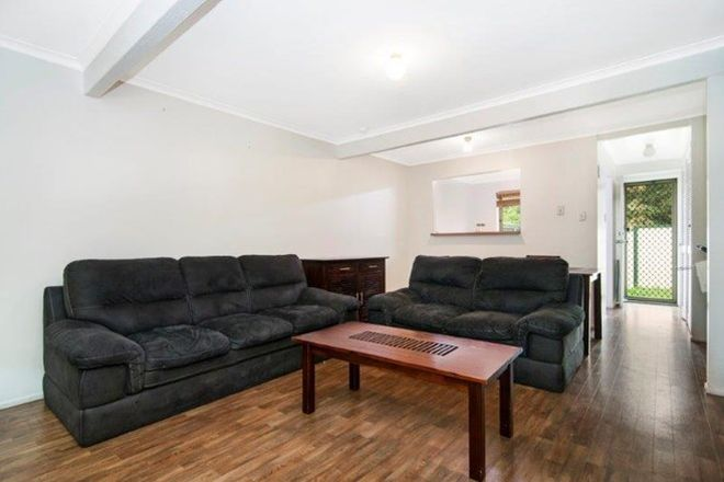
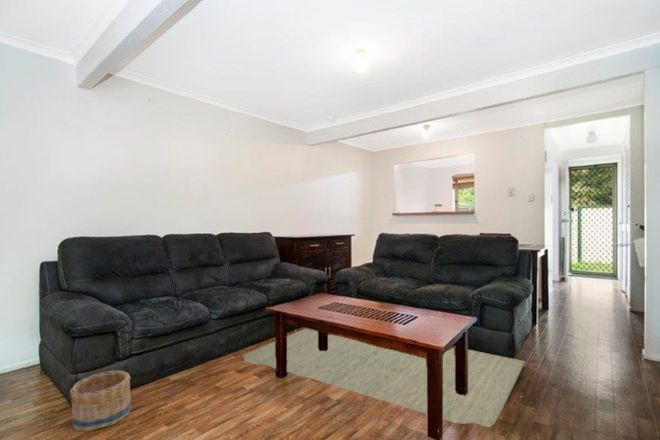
+ basket [69,370,132,432]
+ rug [241,327,526,428]
